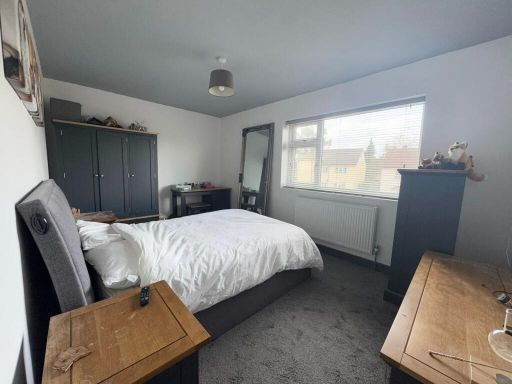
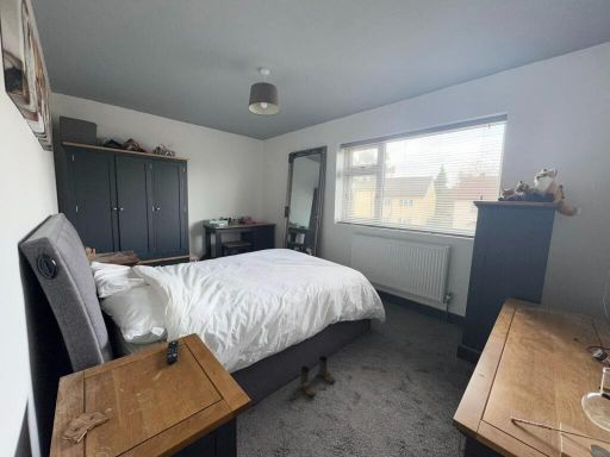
+ boots [299,355,337,397]
